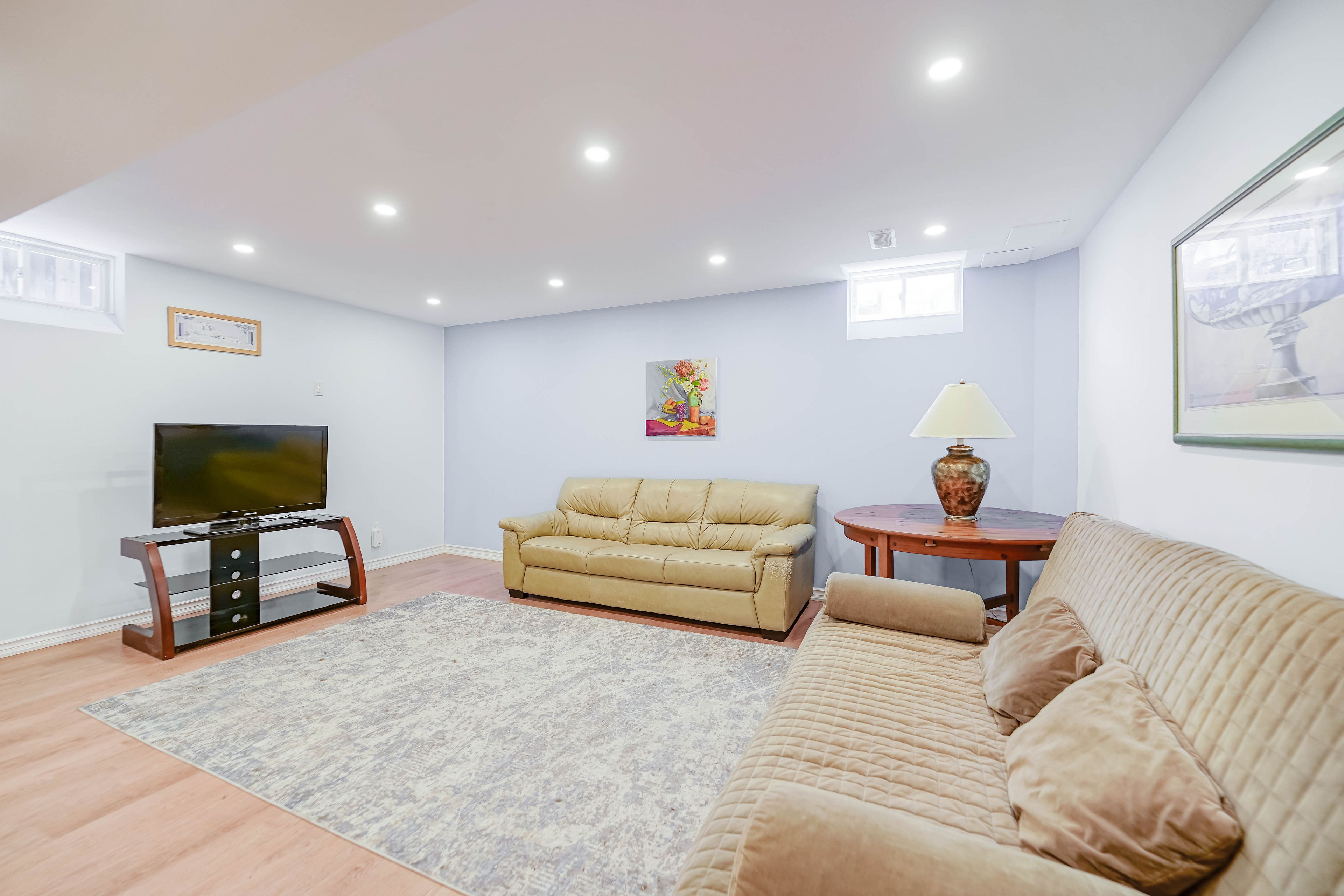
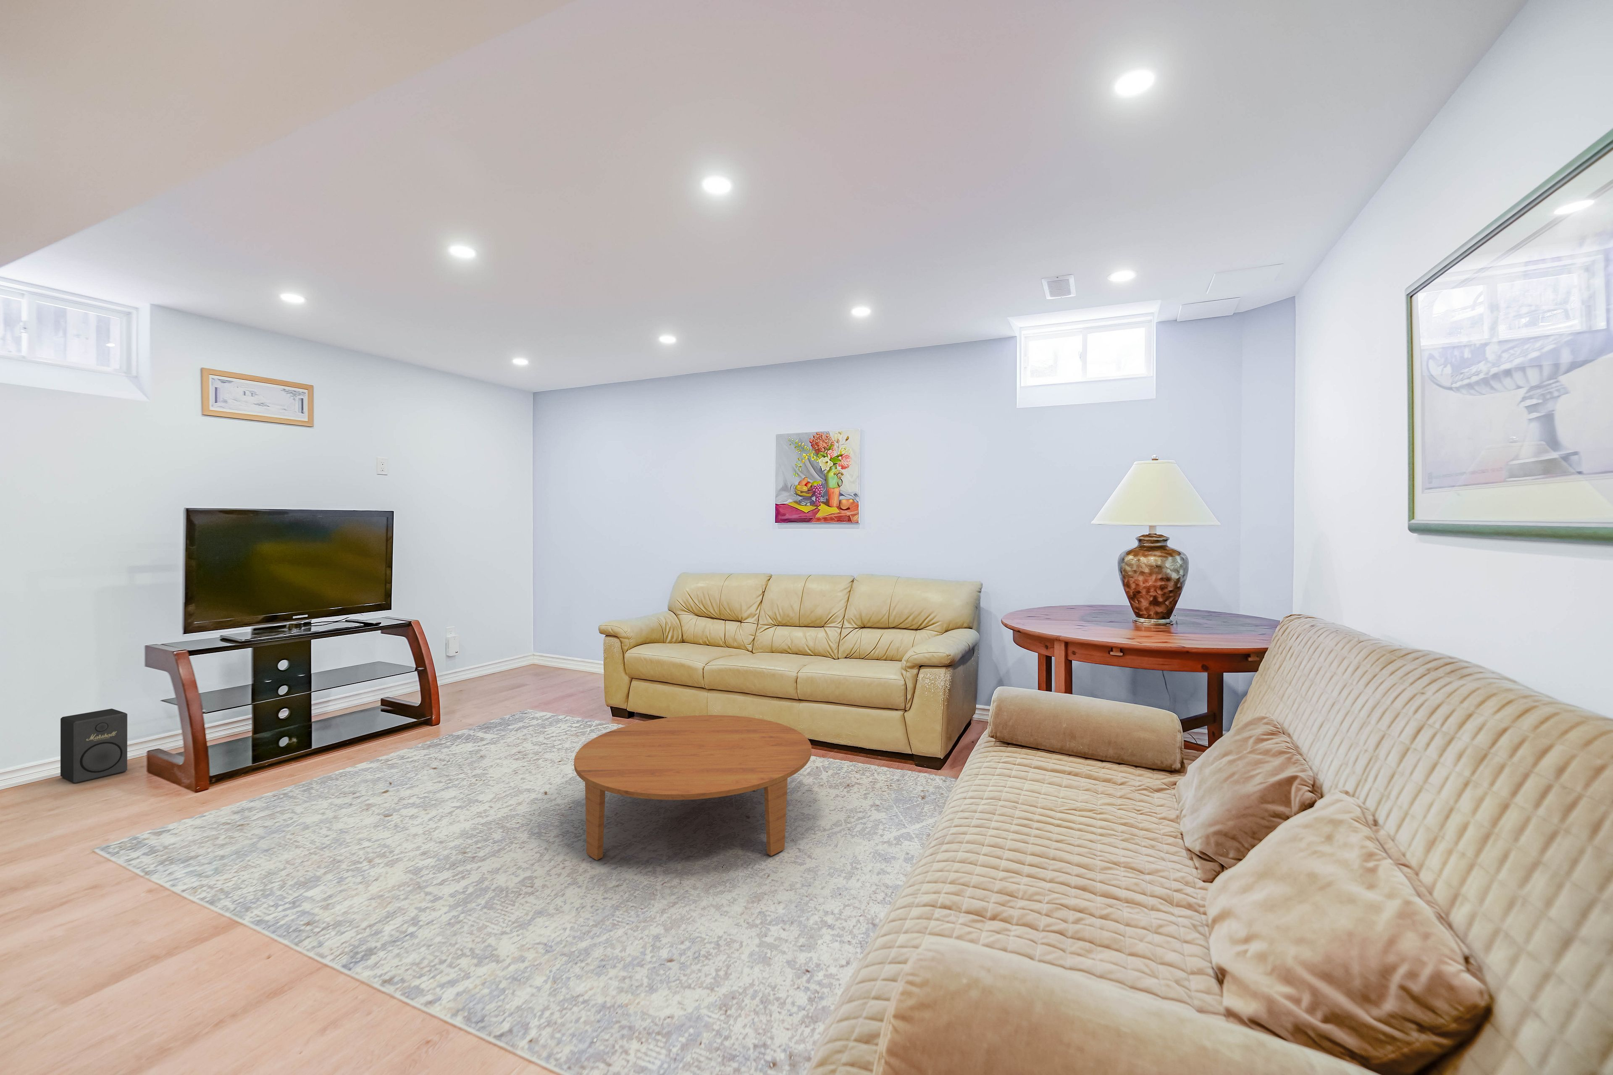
+ speaker [60,708,127,783]
+ coffee table [574,715,813,860]
